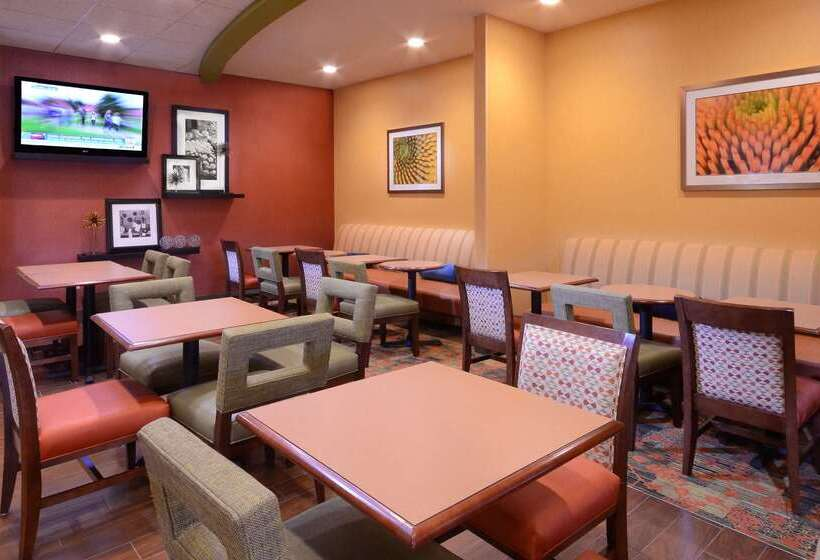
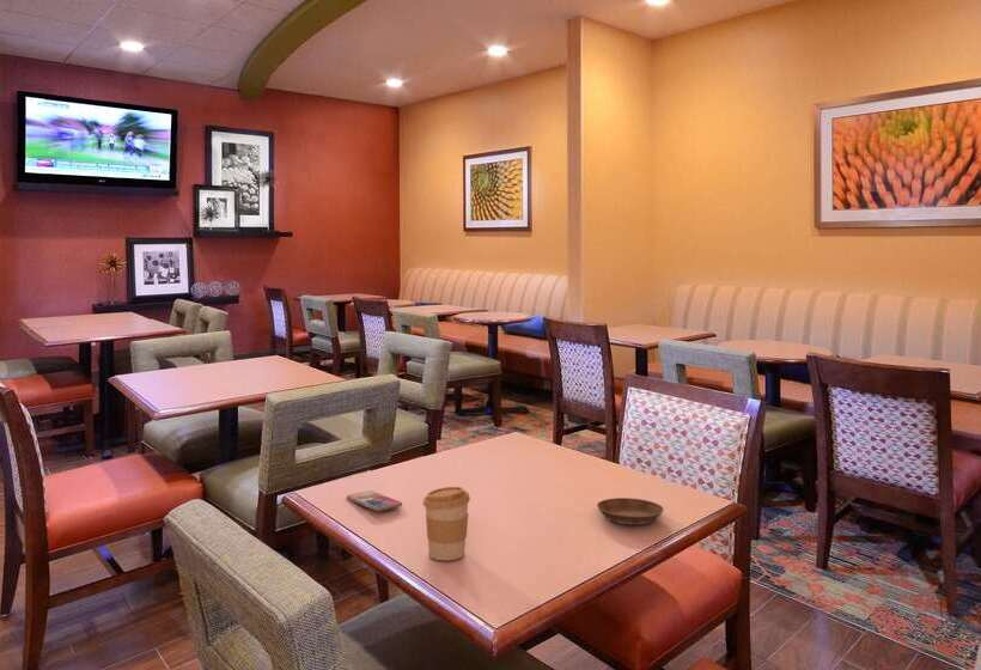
+ smartphone [346,489,403,512]
+ saucer [596,497,665,526]
+ coffee cup [422,486,471,561]
